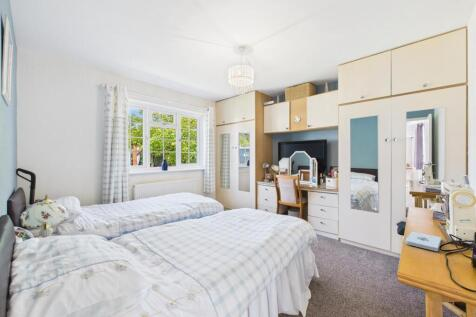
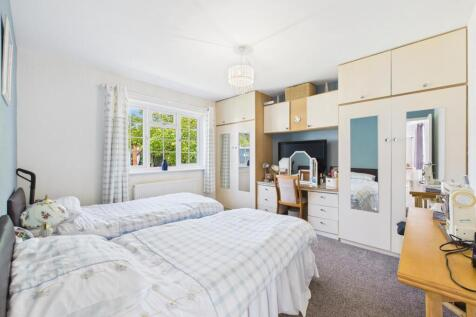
- notepad [405,231,442,252]
